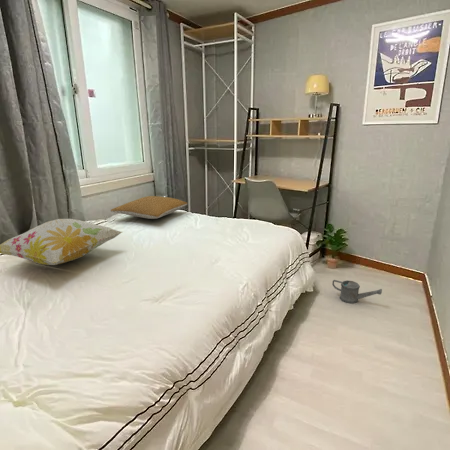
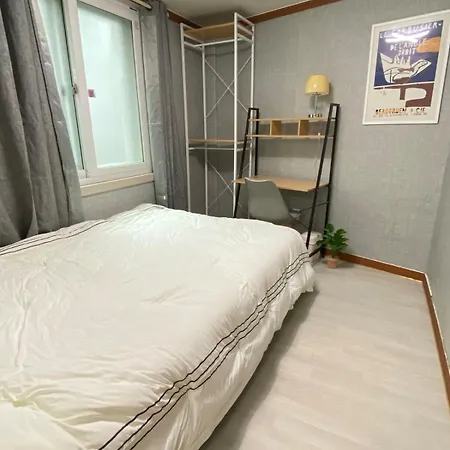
- pillow [110,195,189,220]
- watering can [331,279,383,304]
- decorative pillow [0,218,123,266]
